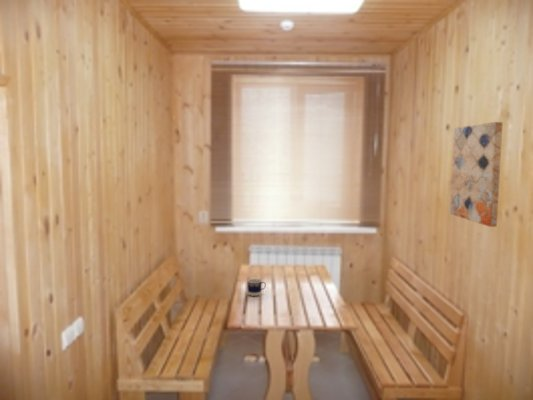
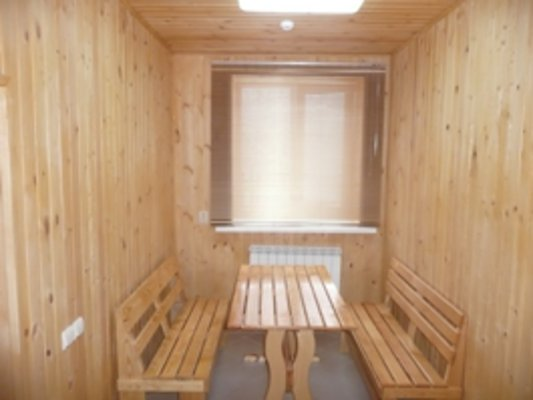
- cup [246,277,267,297]
- wall art [449,121,504,228]
